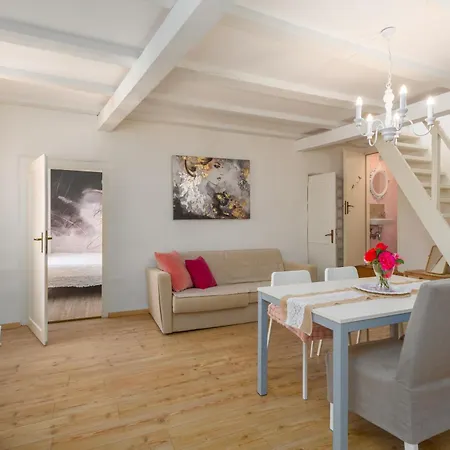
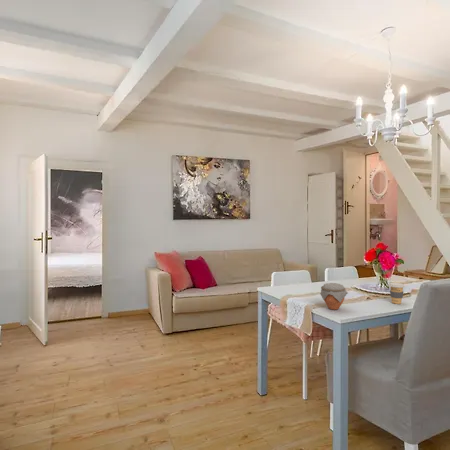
+ coffee cup [388,282,406,305]
+ jar [319,282,349,311]
